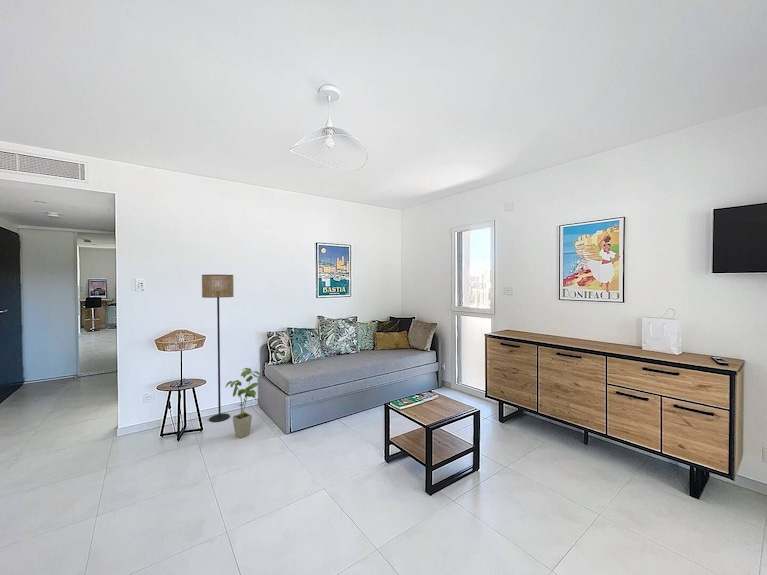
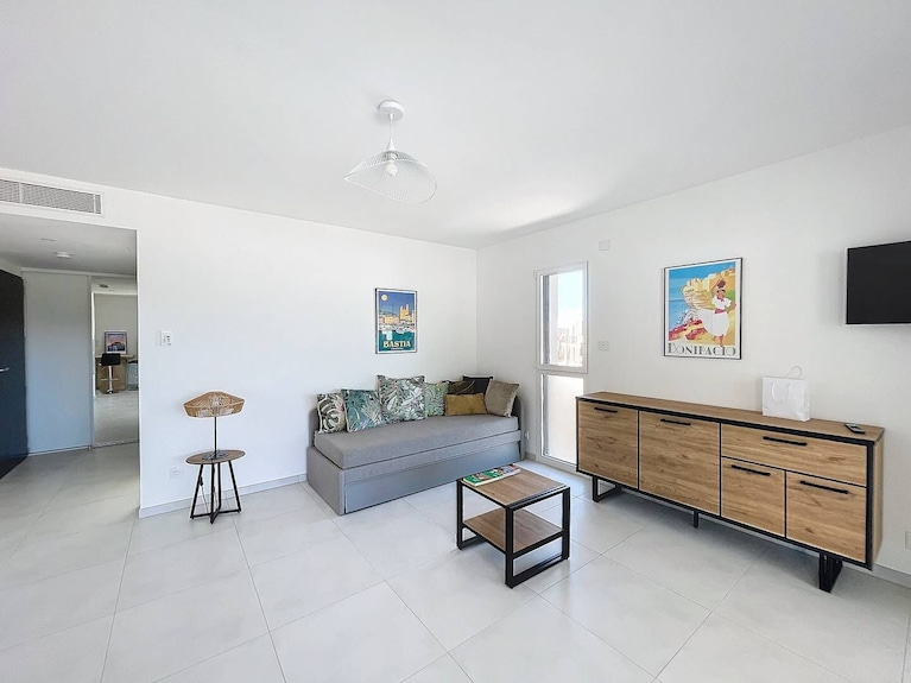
- house plant [225,367,264,439]
- floor lamp [201,274,235,423]
